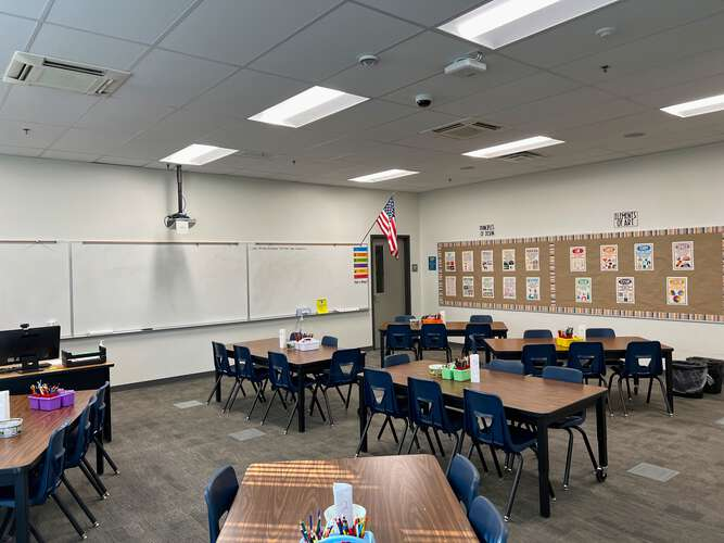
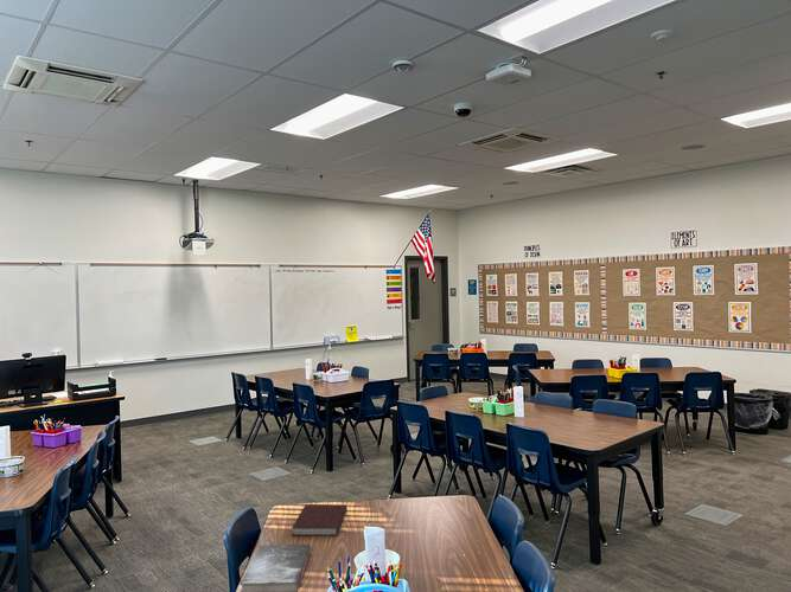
+ book [238,543,312,592]
+ notebook [291,504,347,536]
